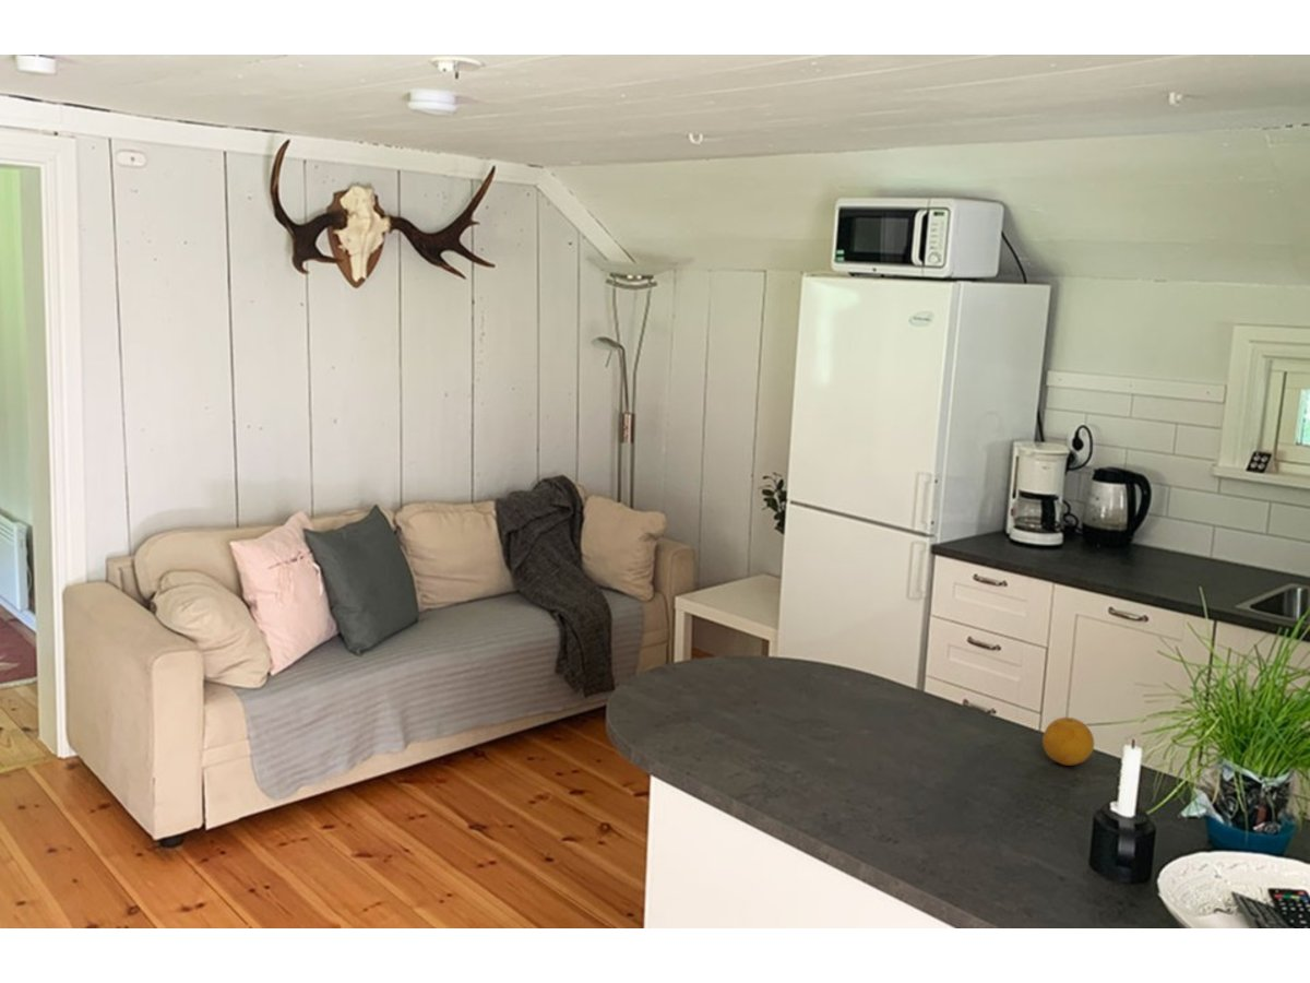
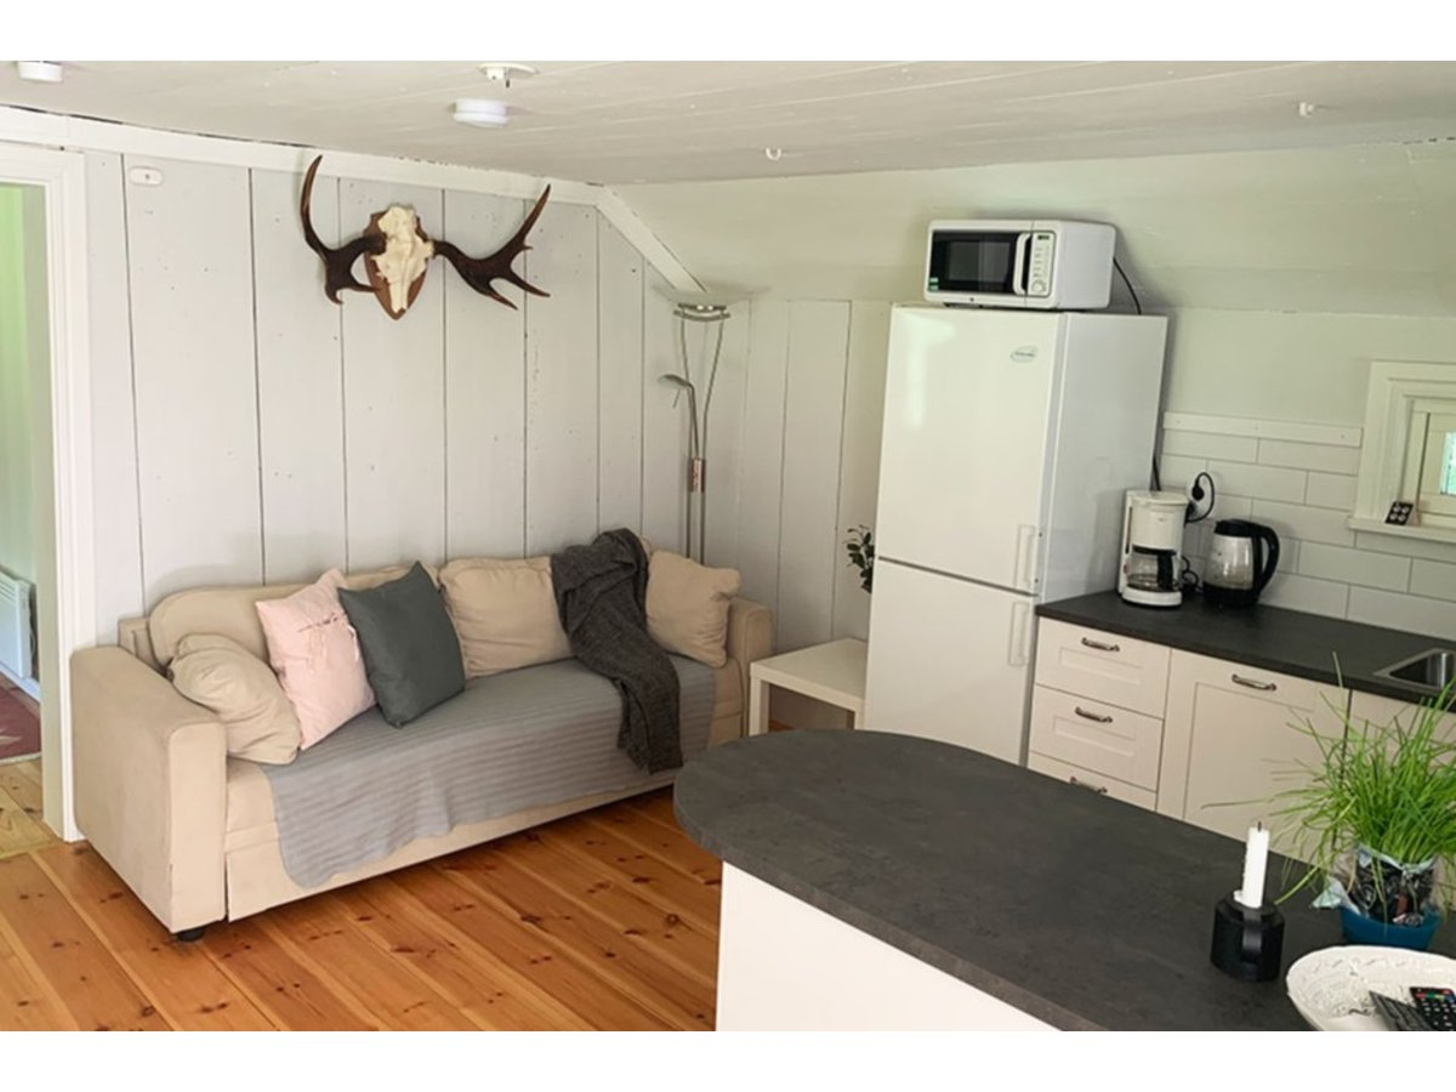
- fruit [1041,716,1095,767]
